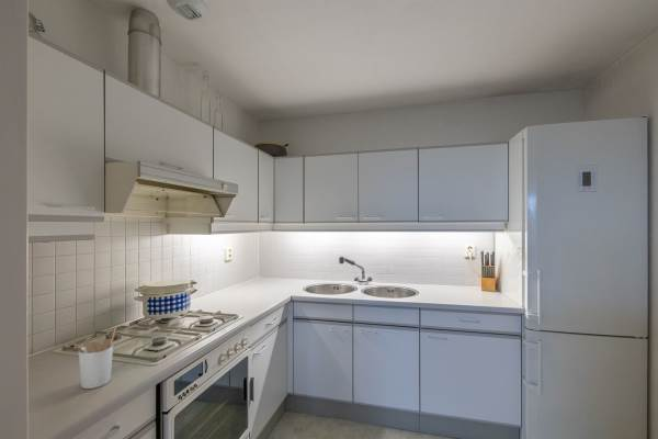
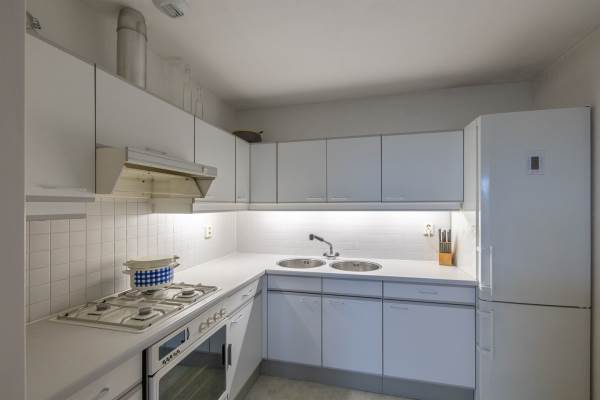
- utensil holder [72,326,117,390]
